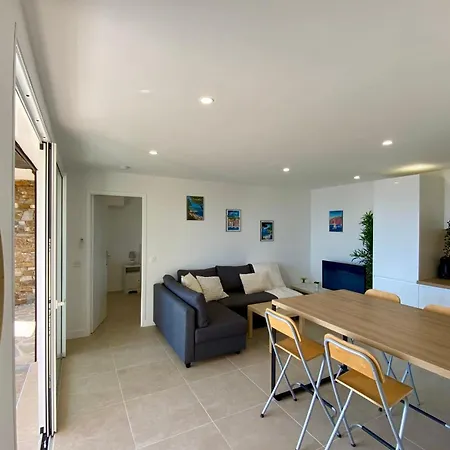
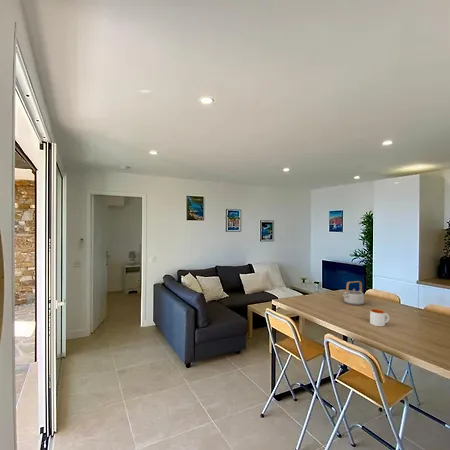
+ teapot [342,280,365,306]
+ mug [369,308,390,327]
